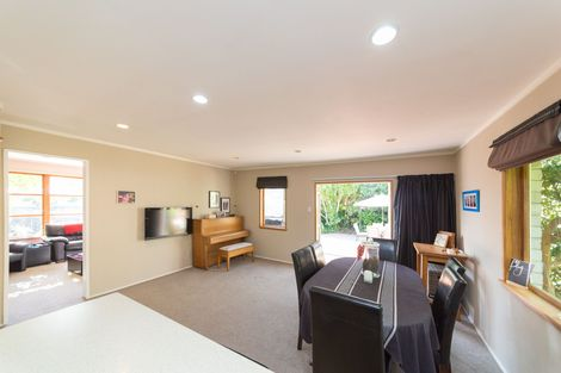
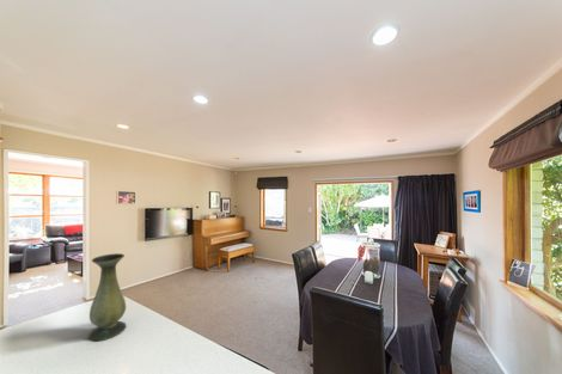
+ vase [87,252,128,342]
